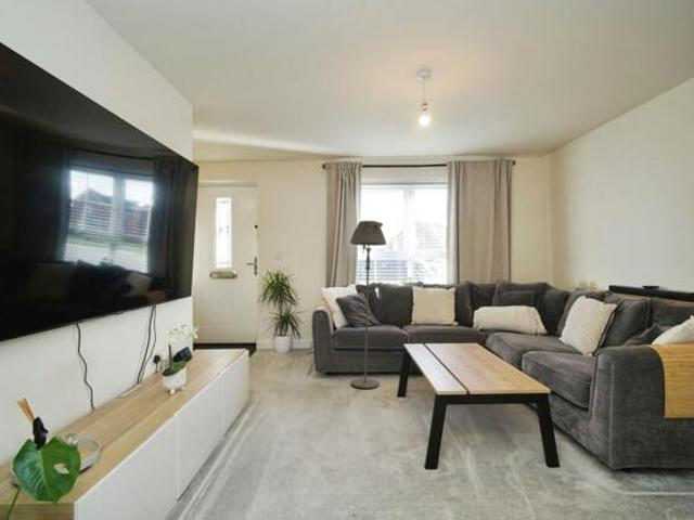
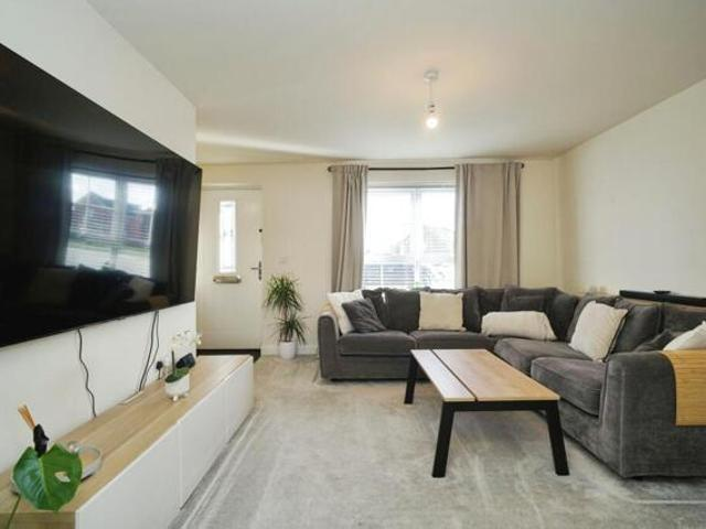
- floor lamp [349,220,387,390]
